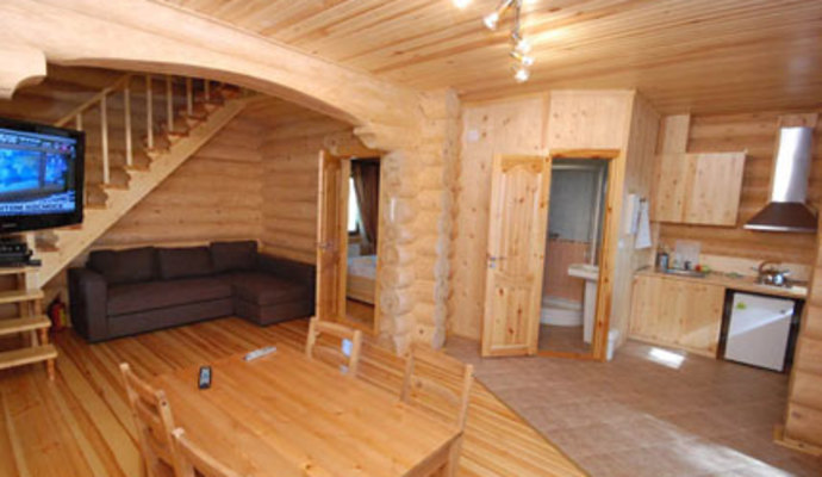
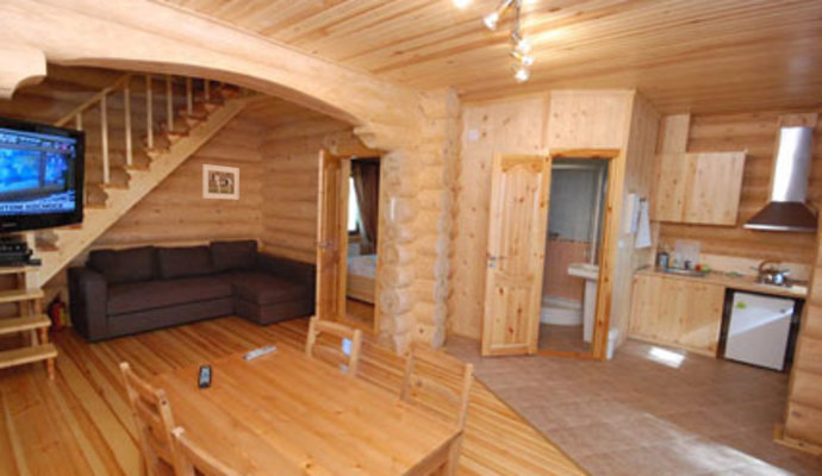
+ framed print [201,163,241,201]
